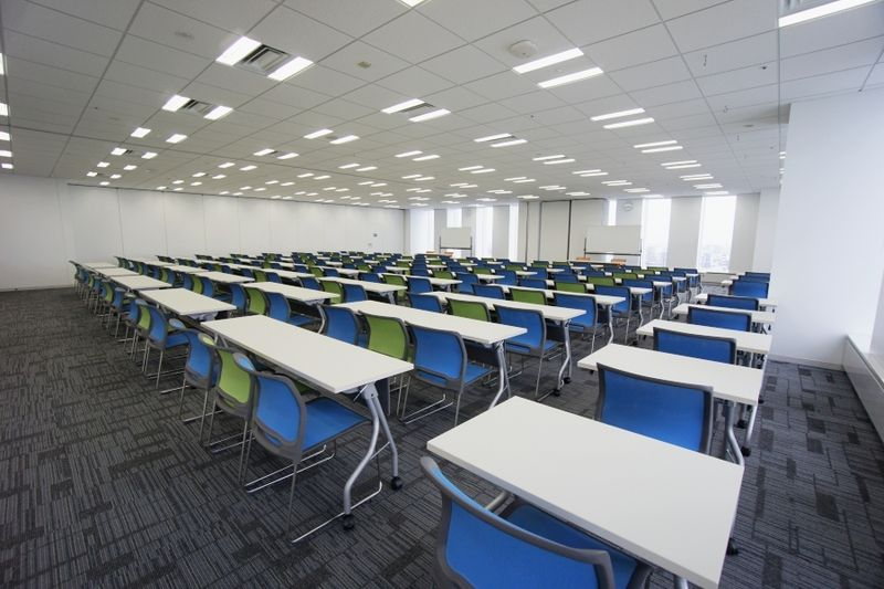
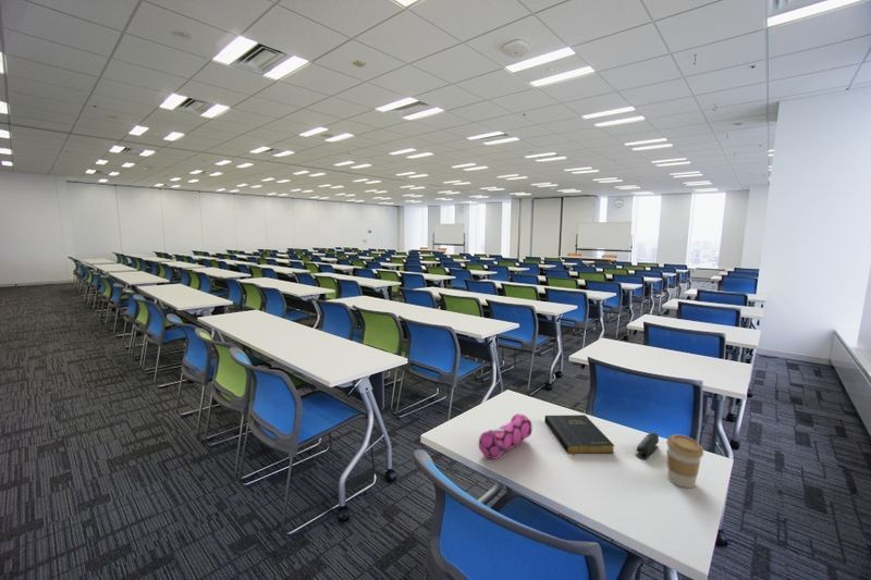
+ stapler [635,432,660,460]
+ book [543,414,615,457]
+ coffee cup [665,433,704,489]
+ pencil case [478,412,533,460]
